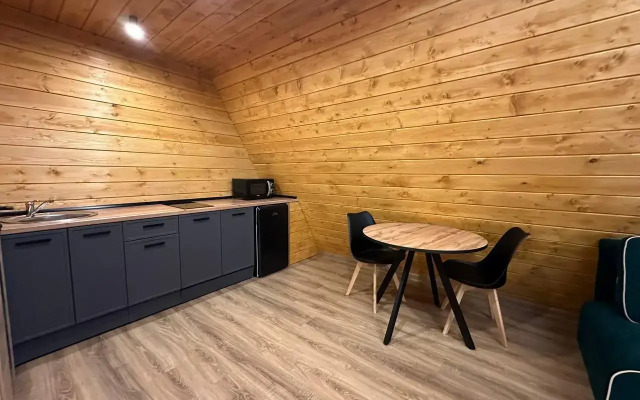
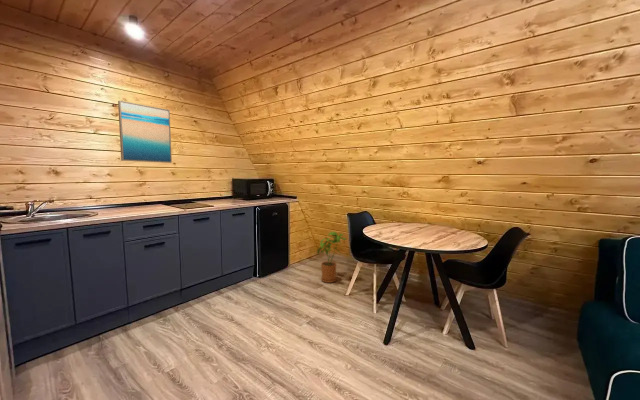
+ wall art [117,100,173,164]
+ house plant [316,231,348,284]
